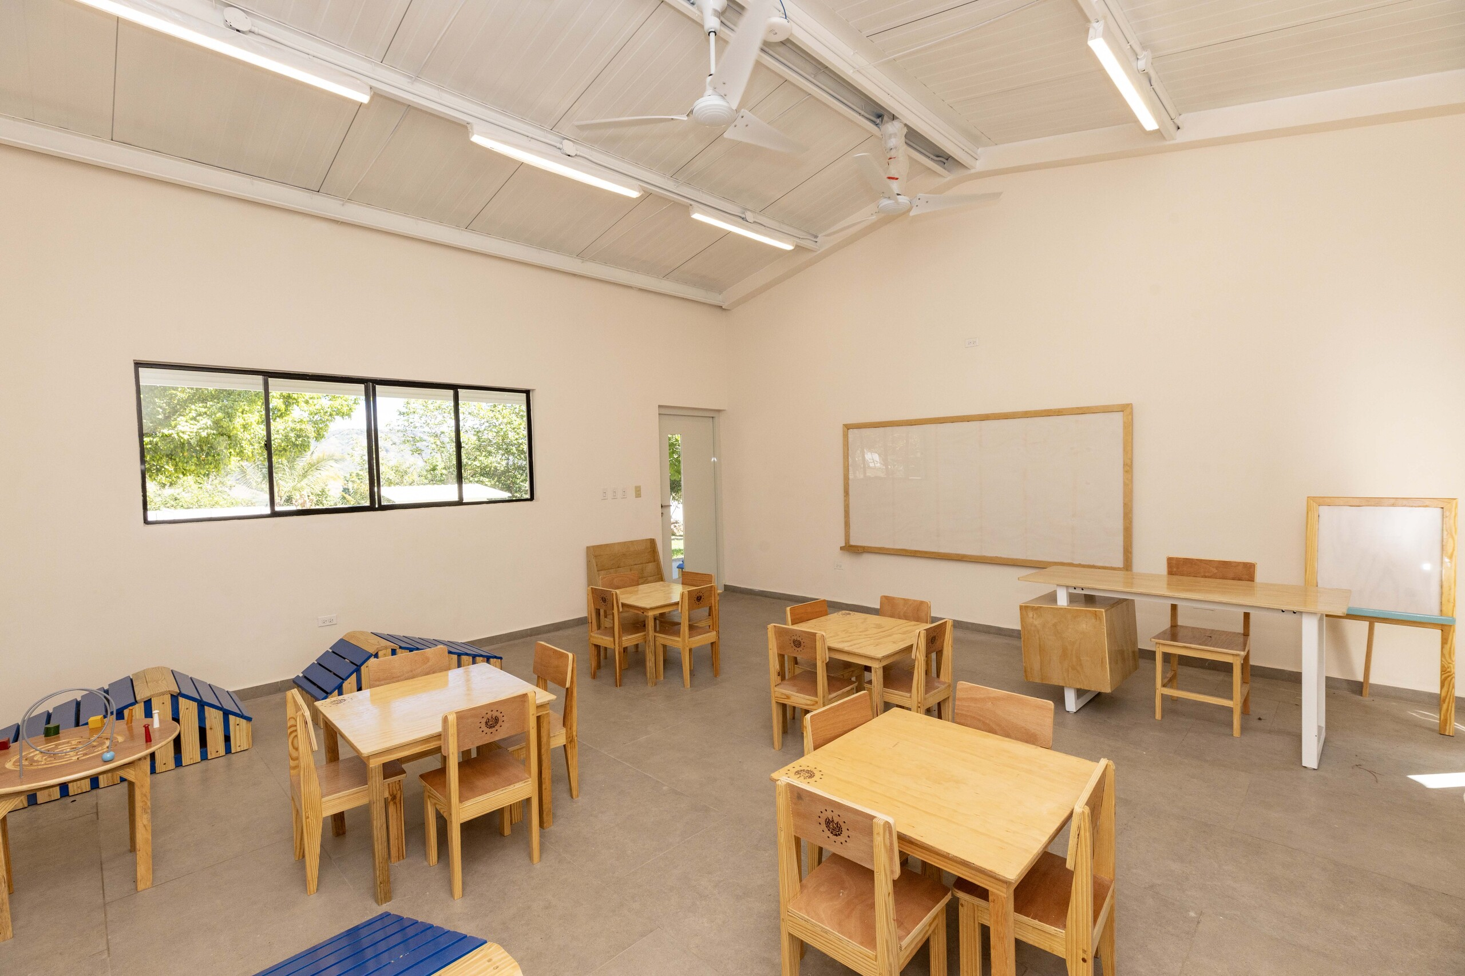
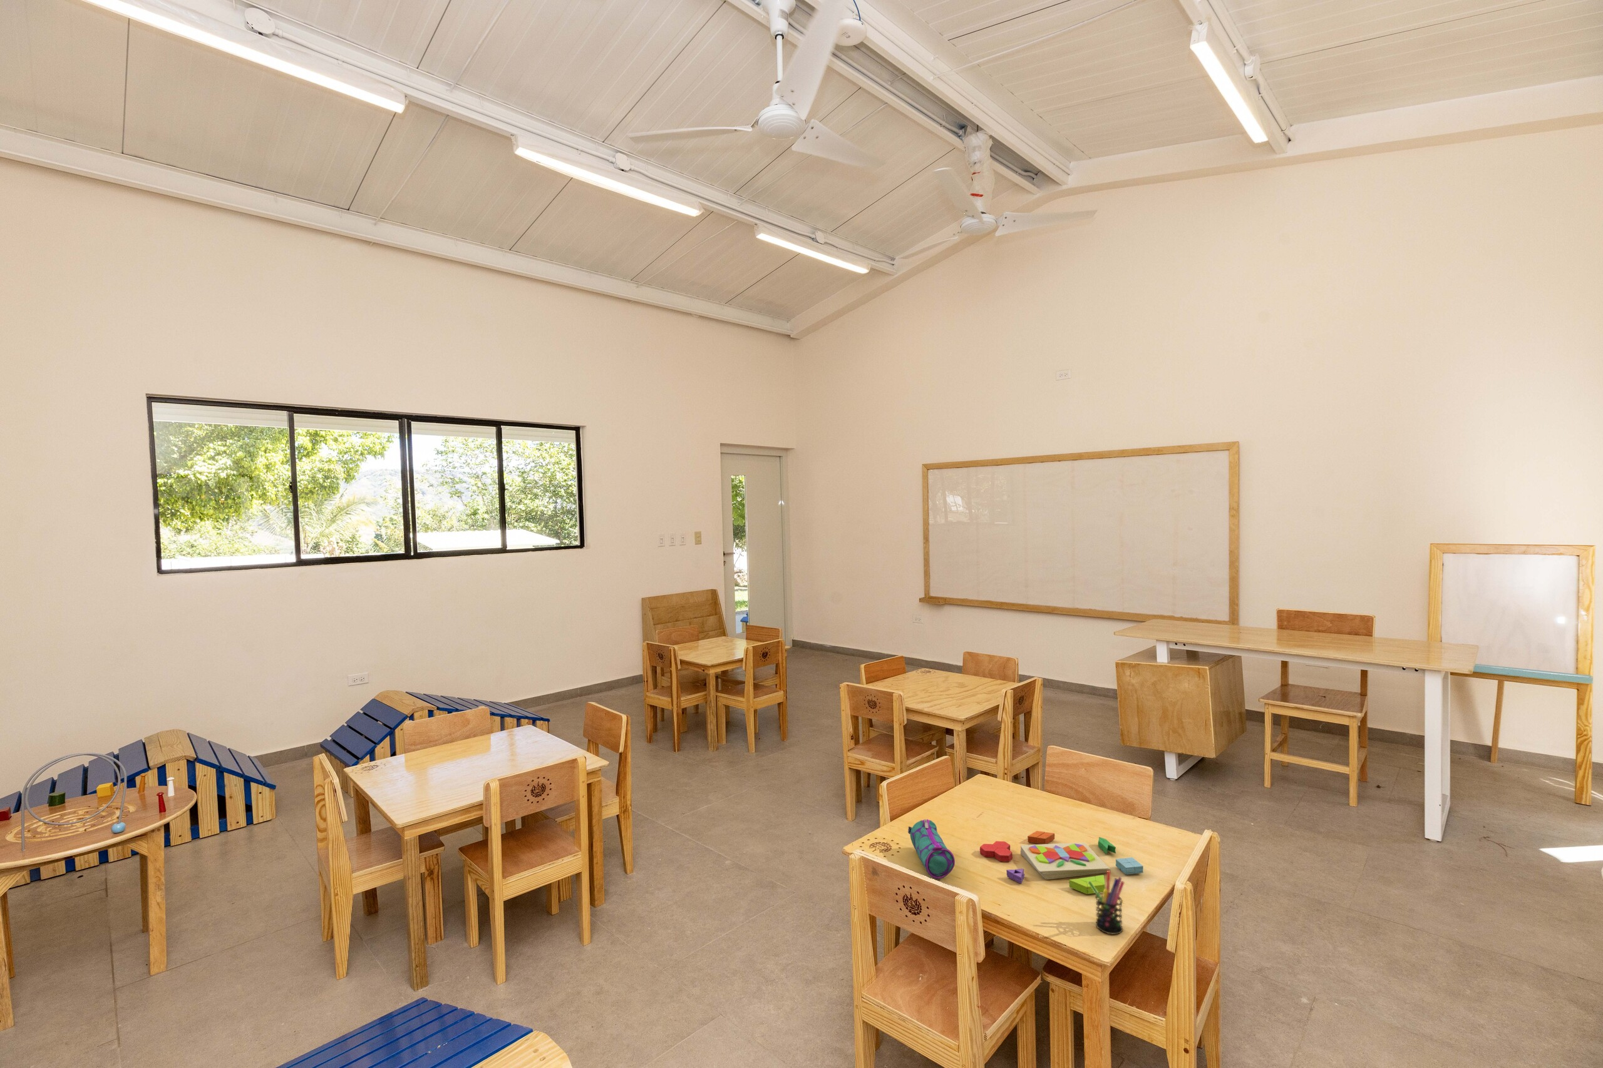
+ pen holder [1088,871,1125,935]
+ pencil case [908,819,955,880]
+ pattern blocks set [979,831,1144,895]
